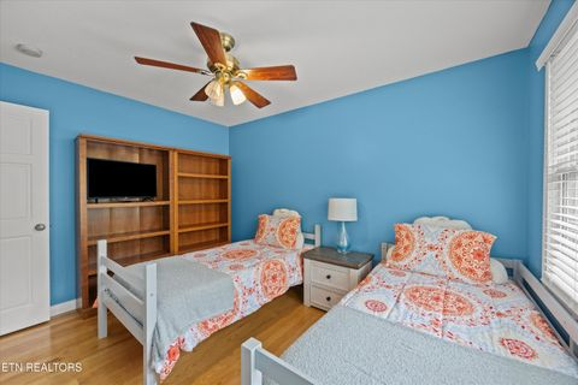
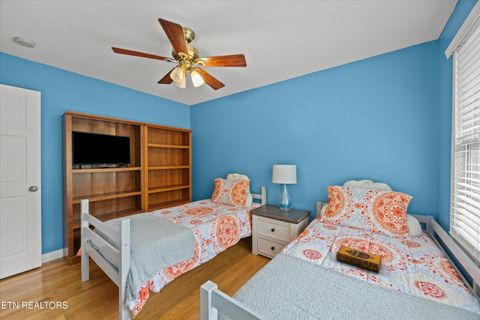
+ hardback book [335,245,383,274]
